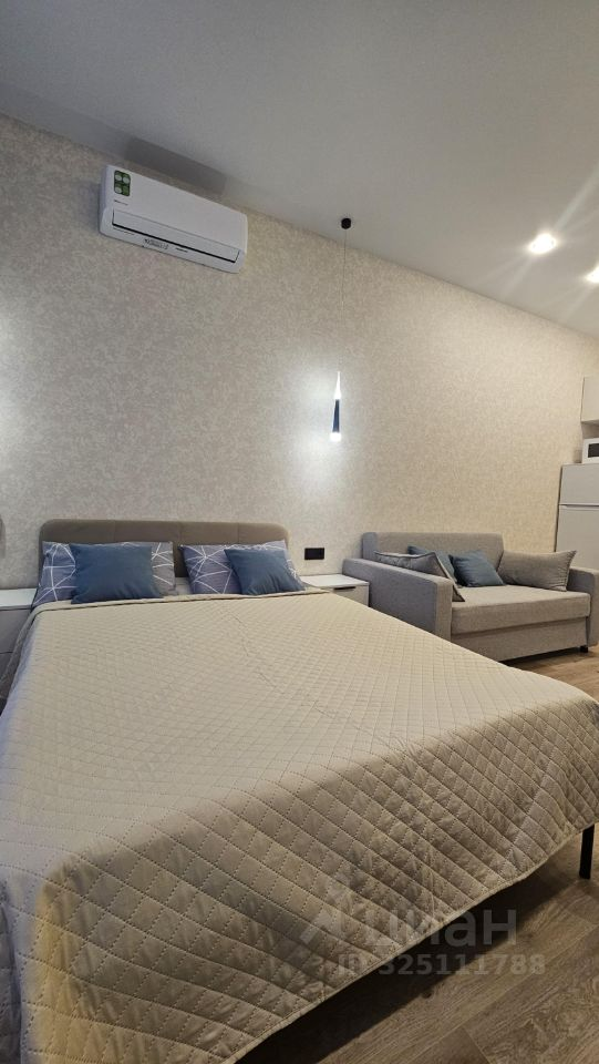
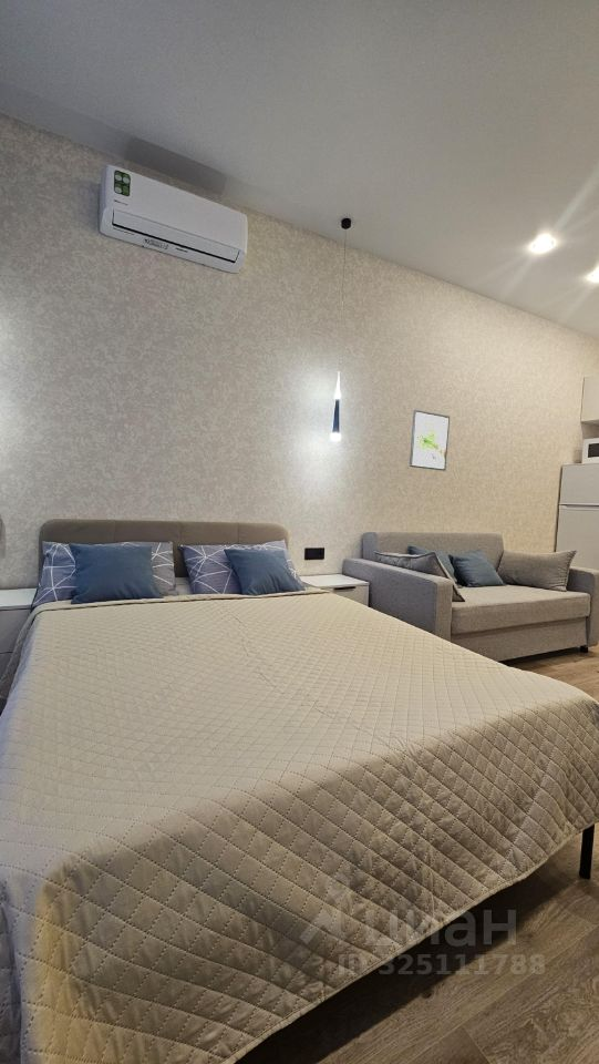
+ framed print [409,409,451,472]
